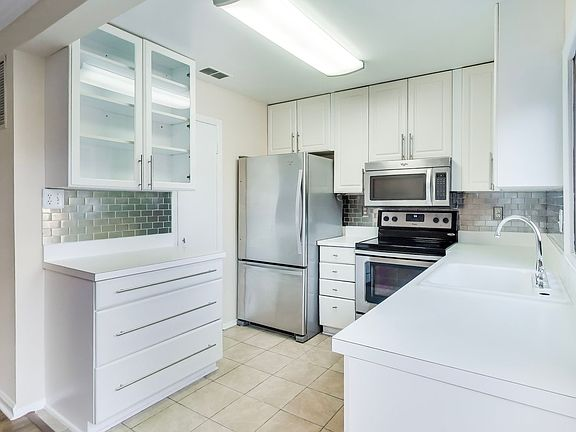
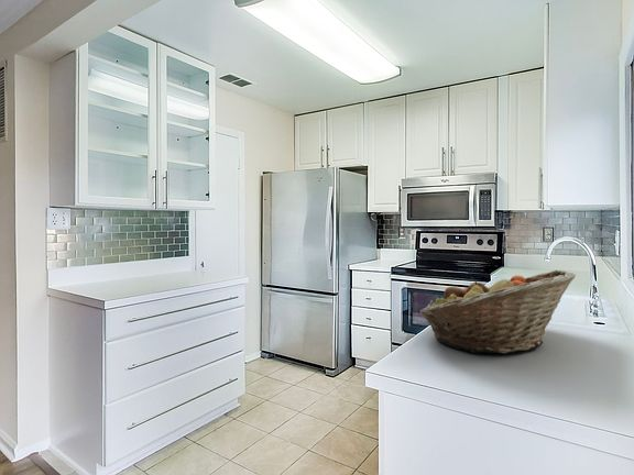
+ fruit basket [418,269,576,354]
